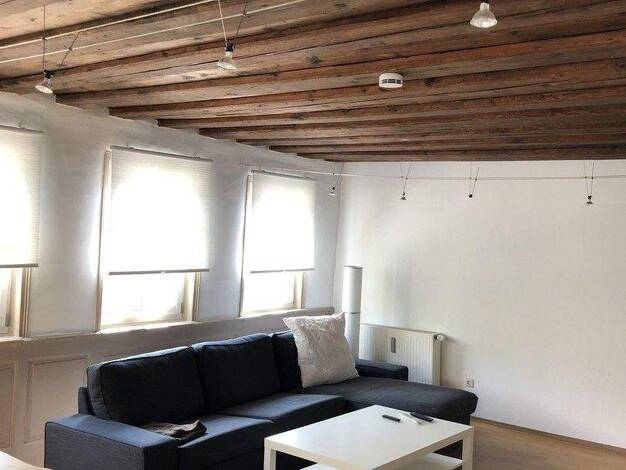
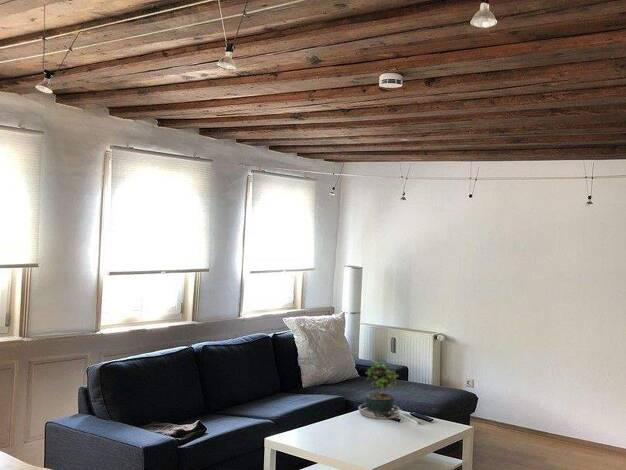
+ potted plant [357,359,401,420]
